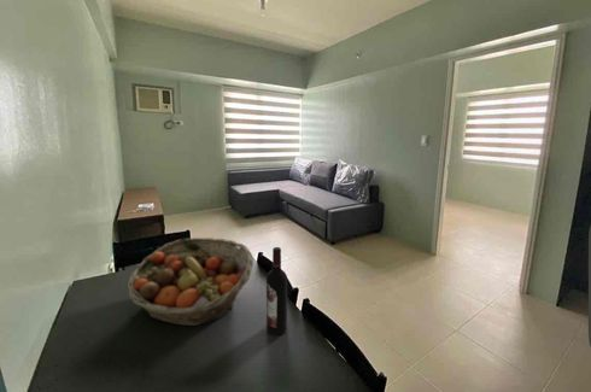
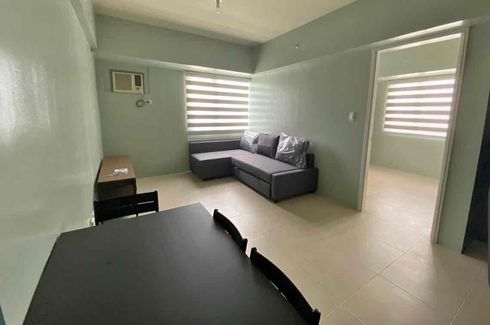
- wine bottle [265,246,288,337]
- fruit basket [125,236,254,327]
